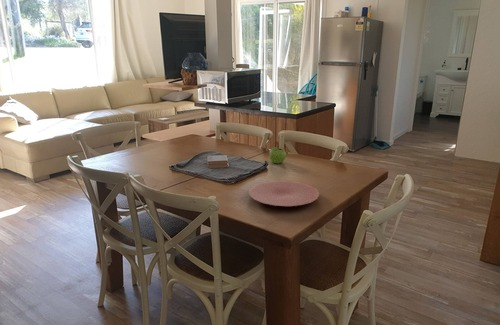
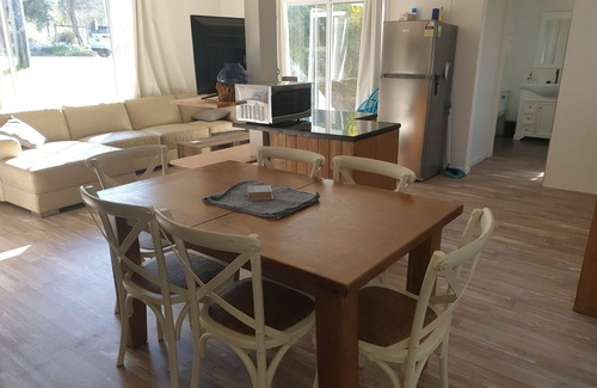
- fruit [268,147,287,165]
- plate [248,179,320,207]
